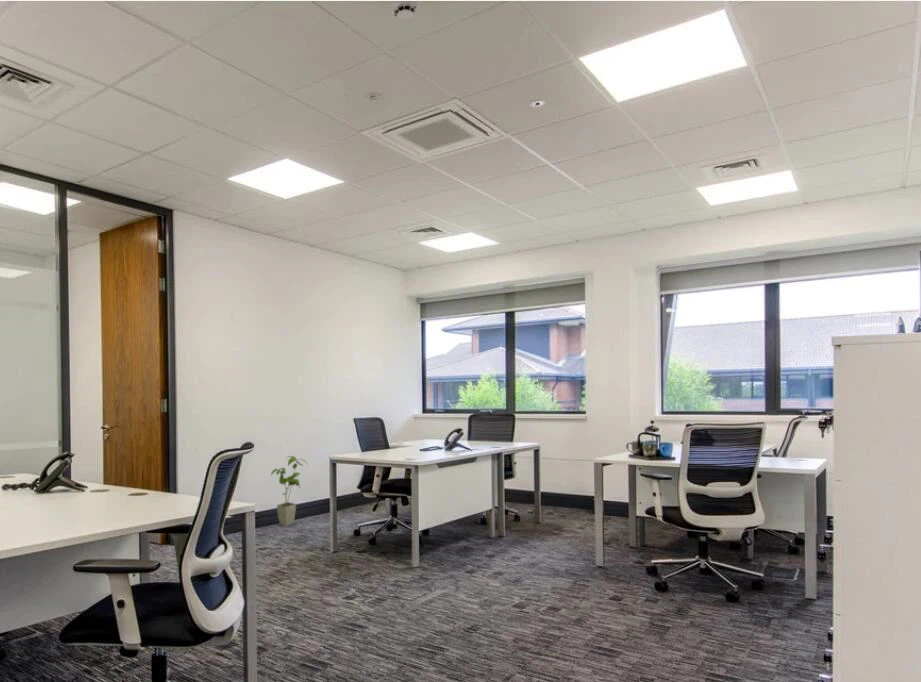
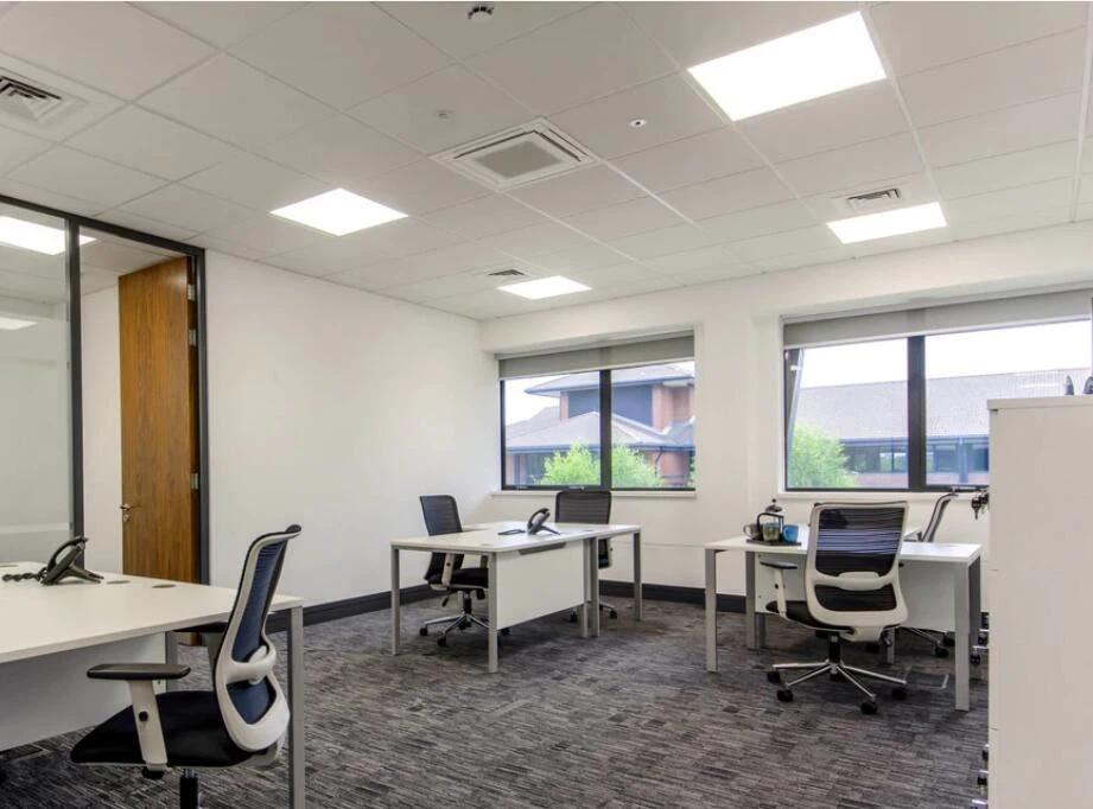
- house plant [270,455,309,527]
